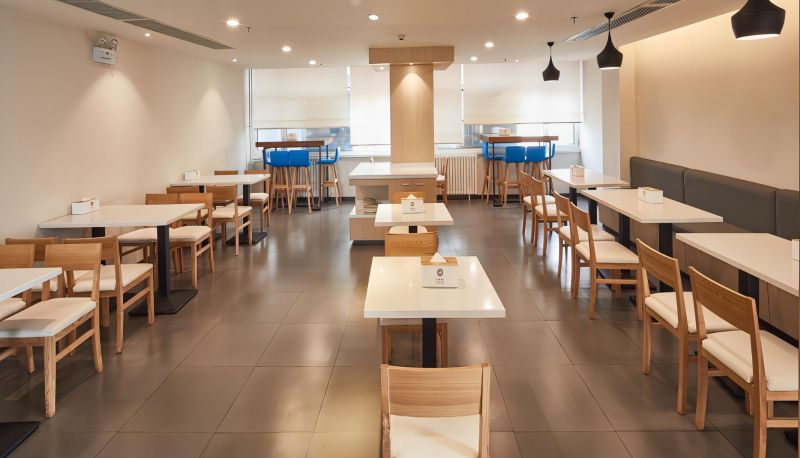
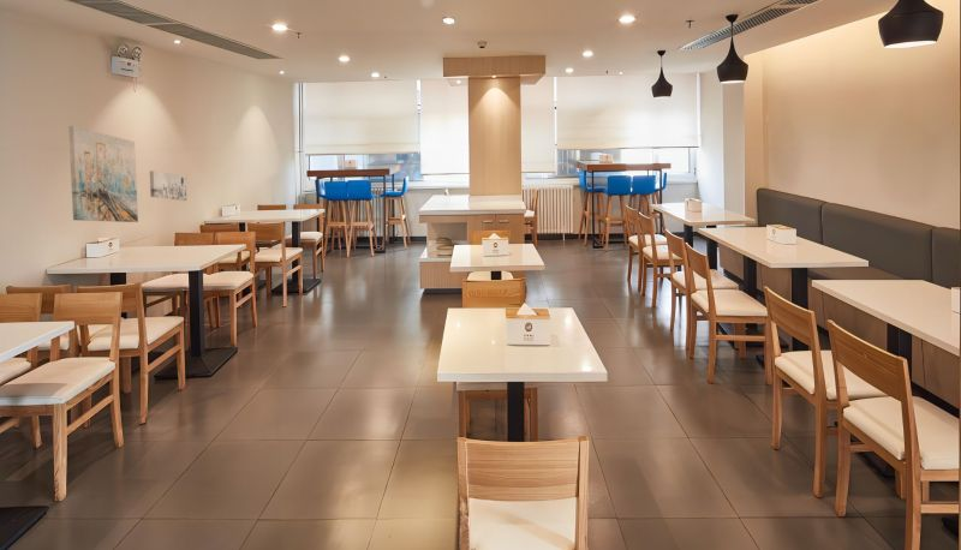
+ wall art [67,125,139,223]
+ wall art [149,169,187,202]
